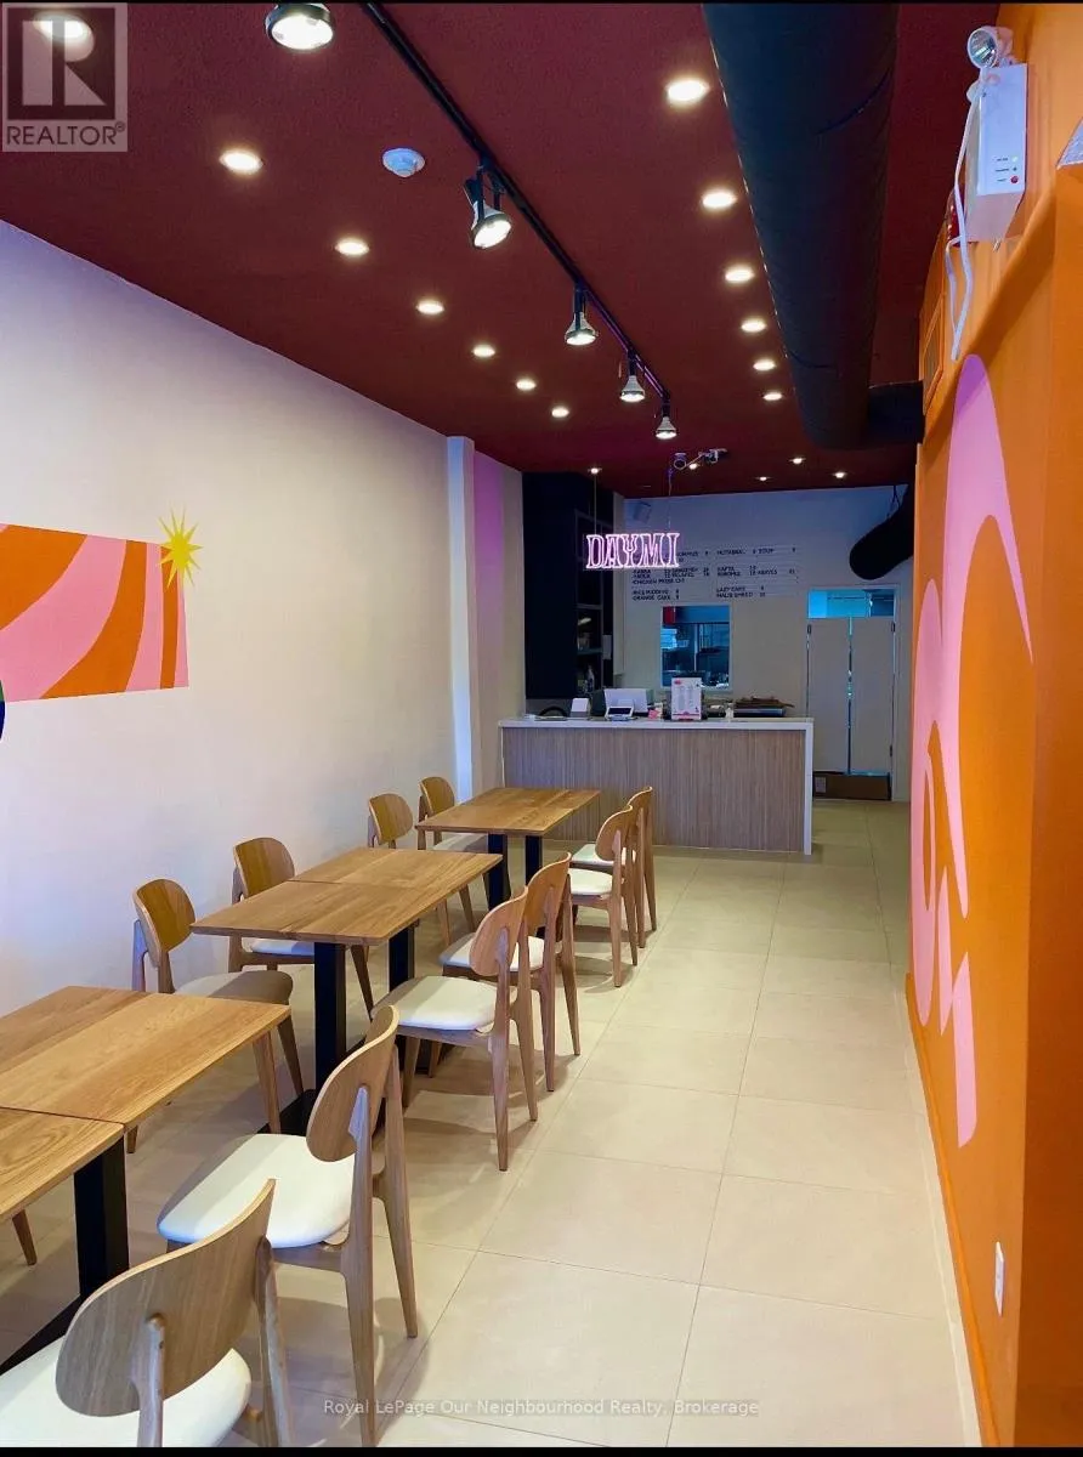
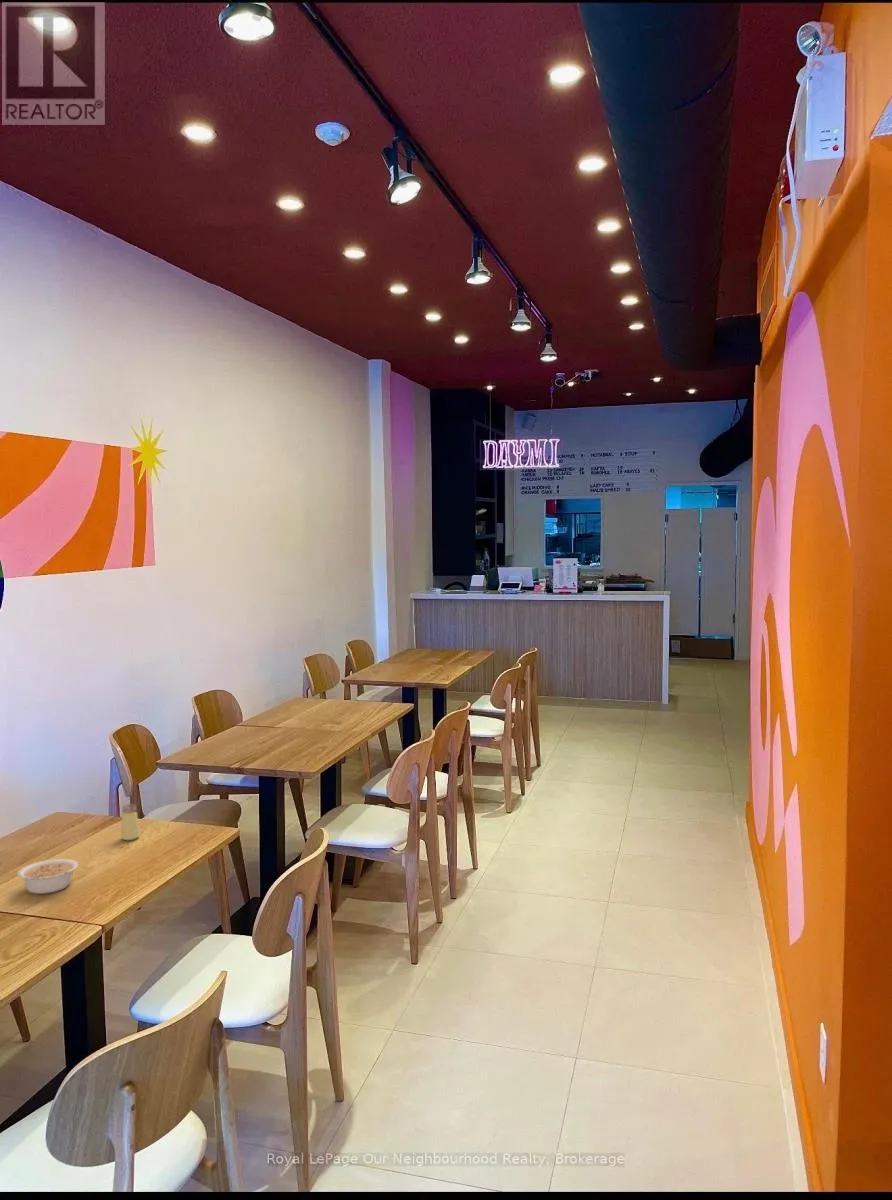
+ legume [17,858,79,895]
+ saltshaker [120,803,141,841]
